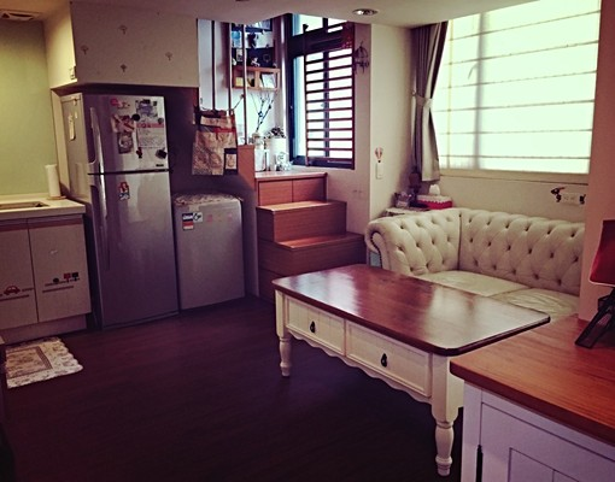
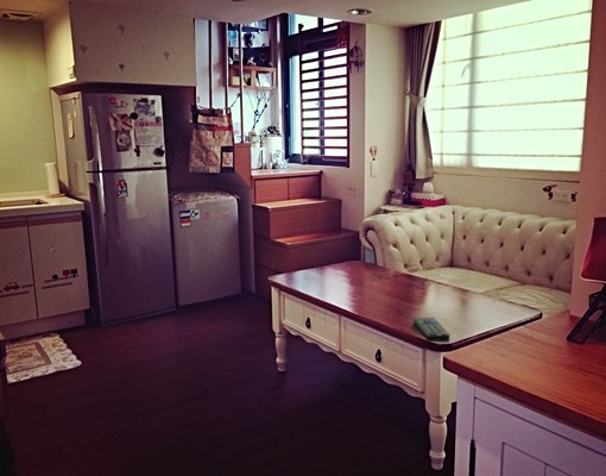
+ remote control [412,317,450,343]
